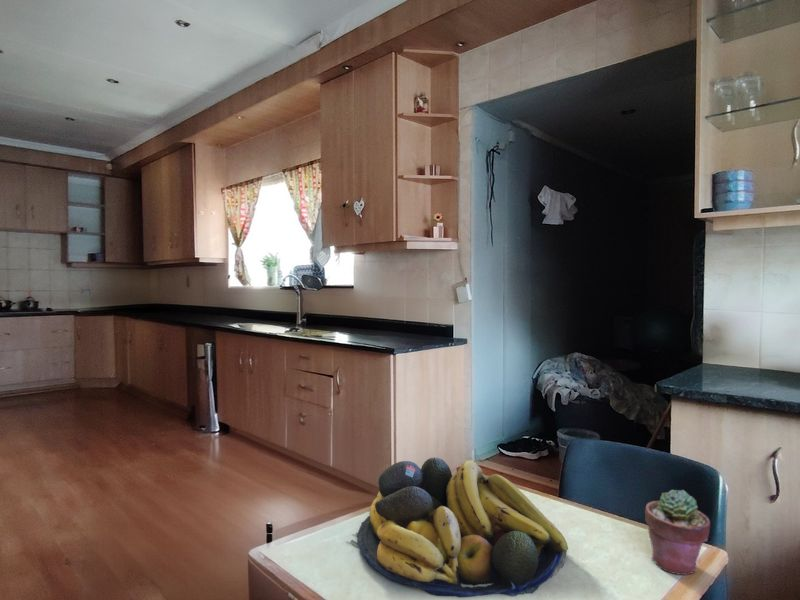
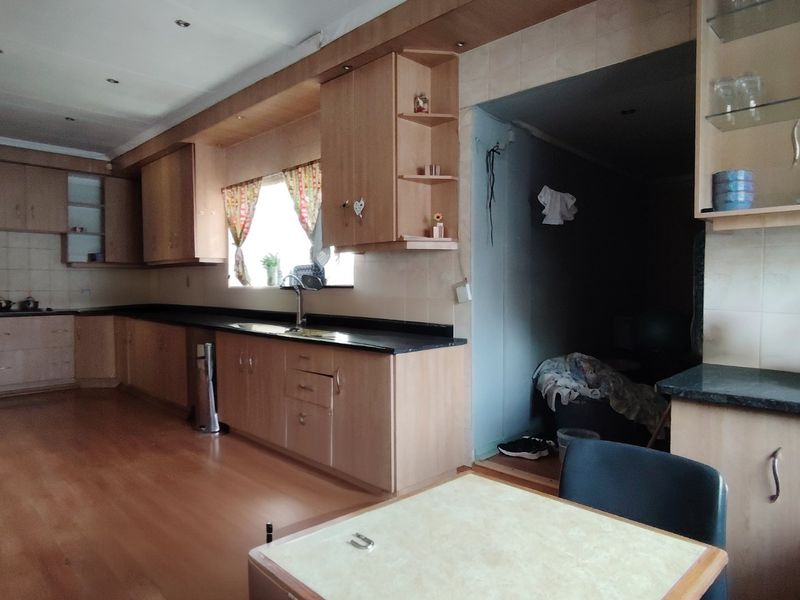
- fruit bowl [356,456,569,598]
- potted succulent [644,489,711,576]
